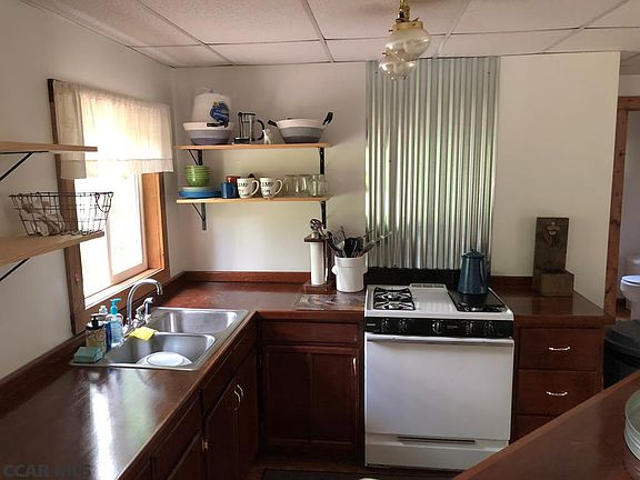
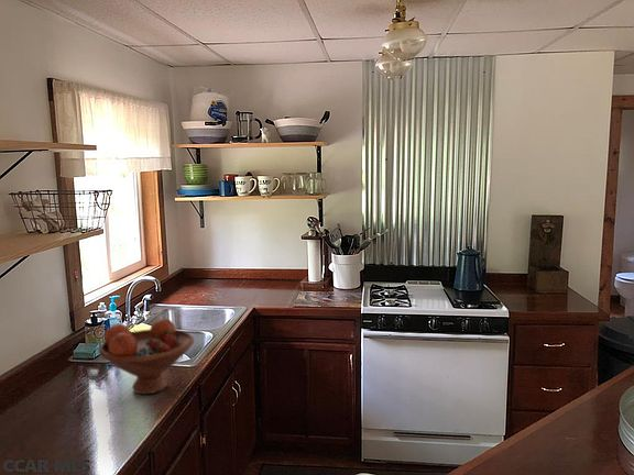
+ fruit bowl [98,318,195,396]
